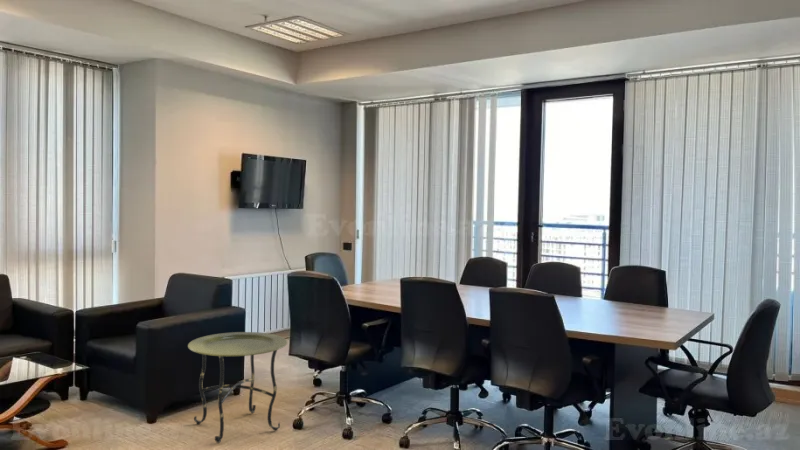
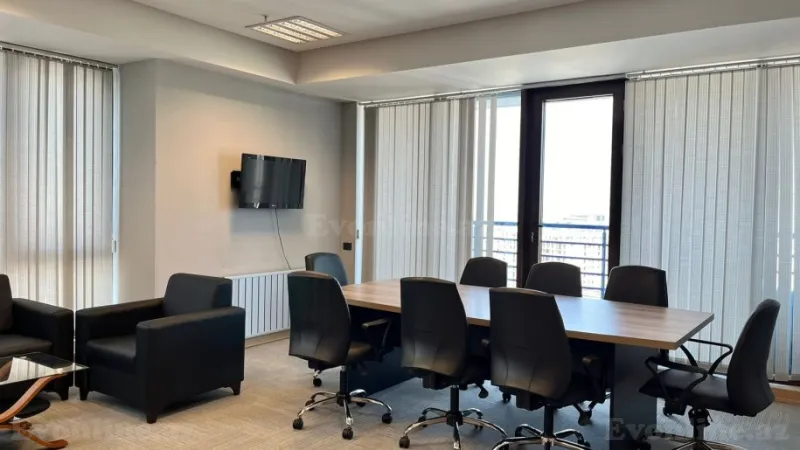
- side table [187,331,288,444]
